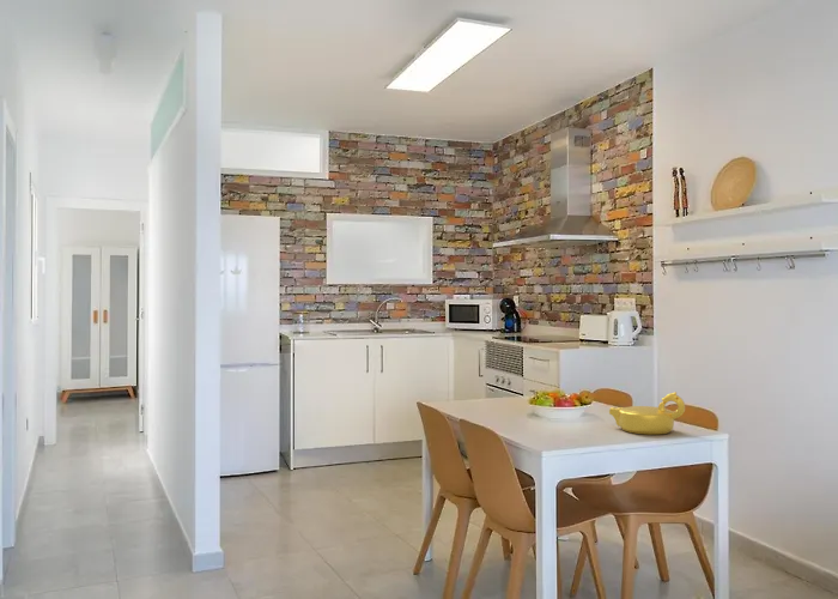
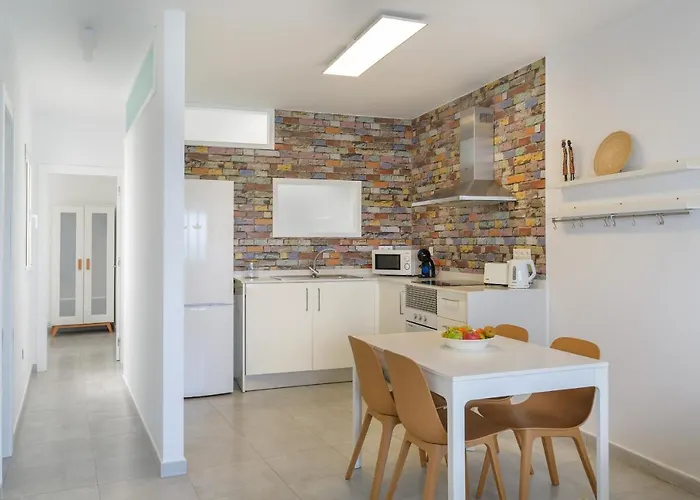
- teapot [608,391,686,436]
